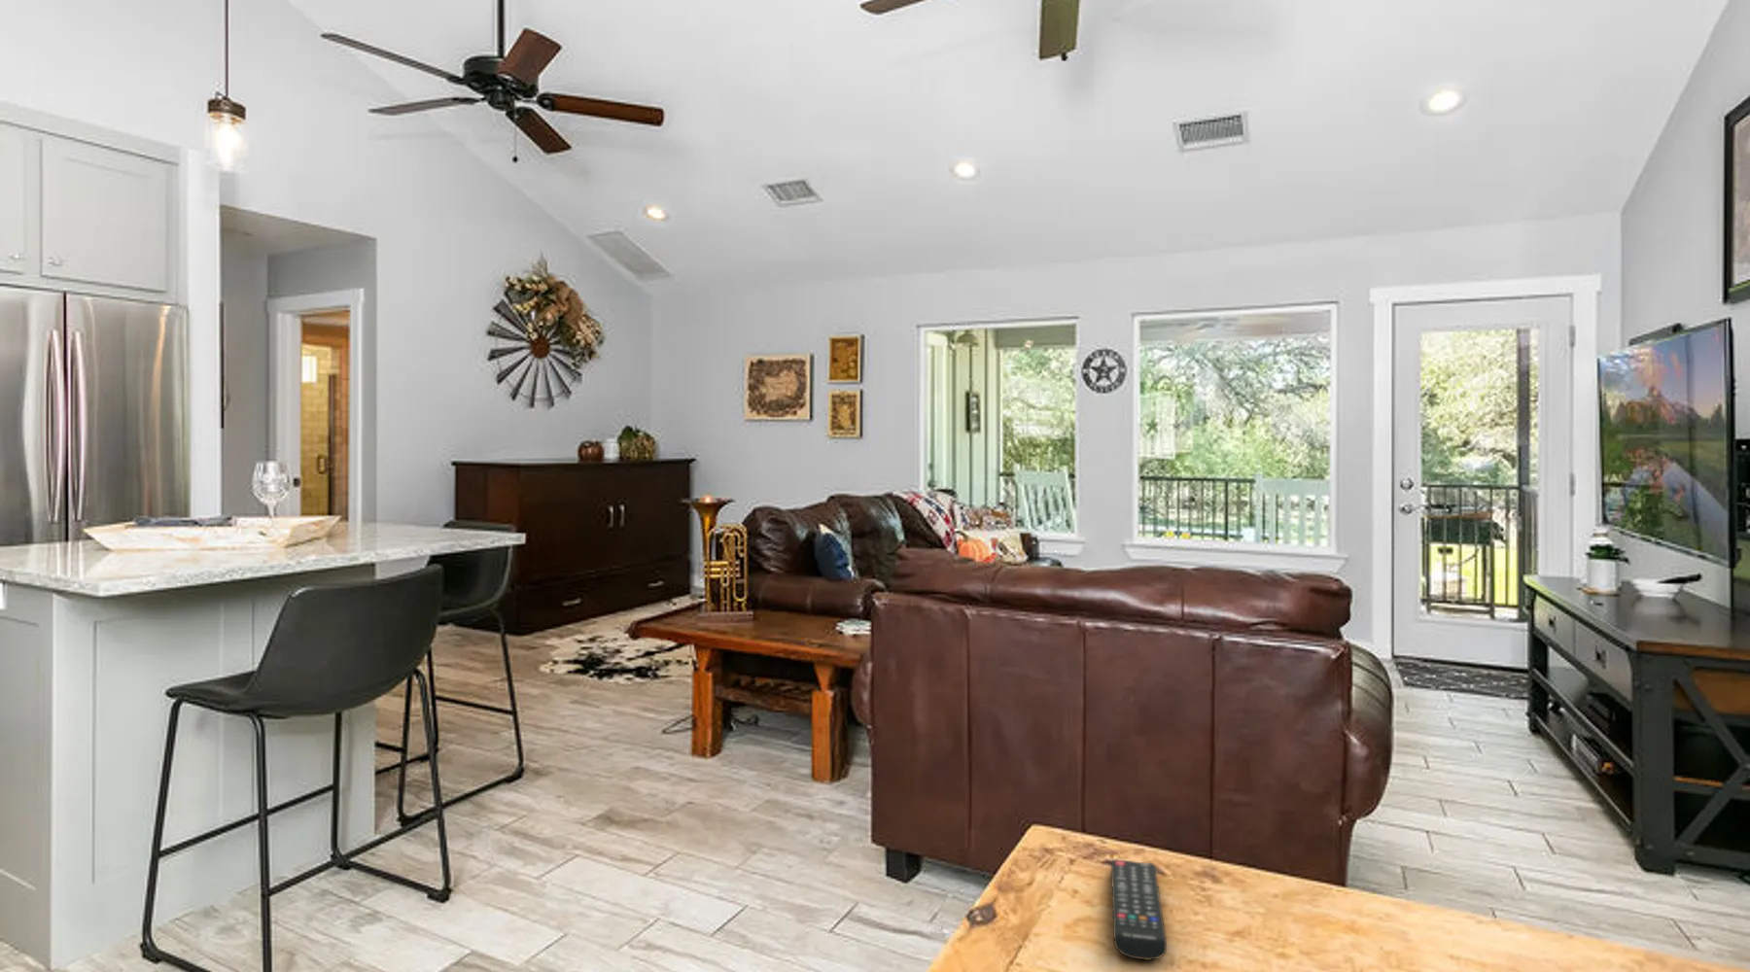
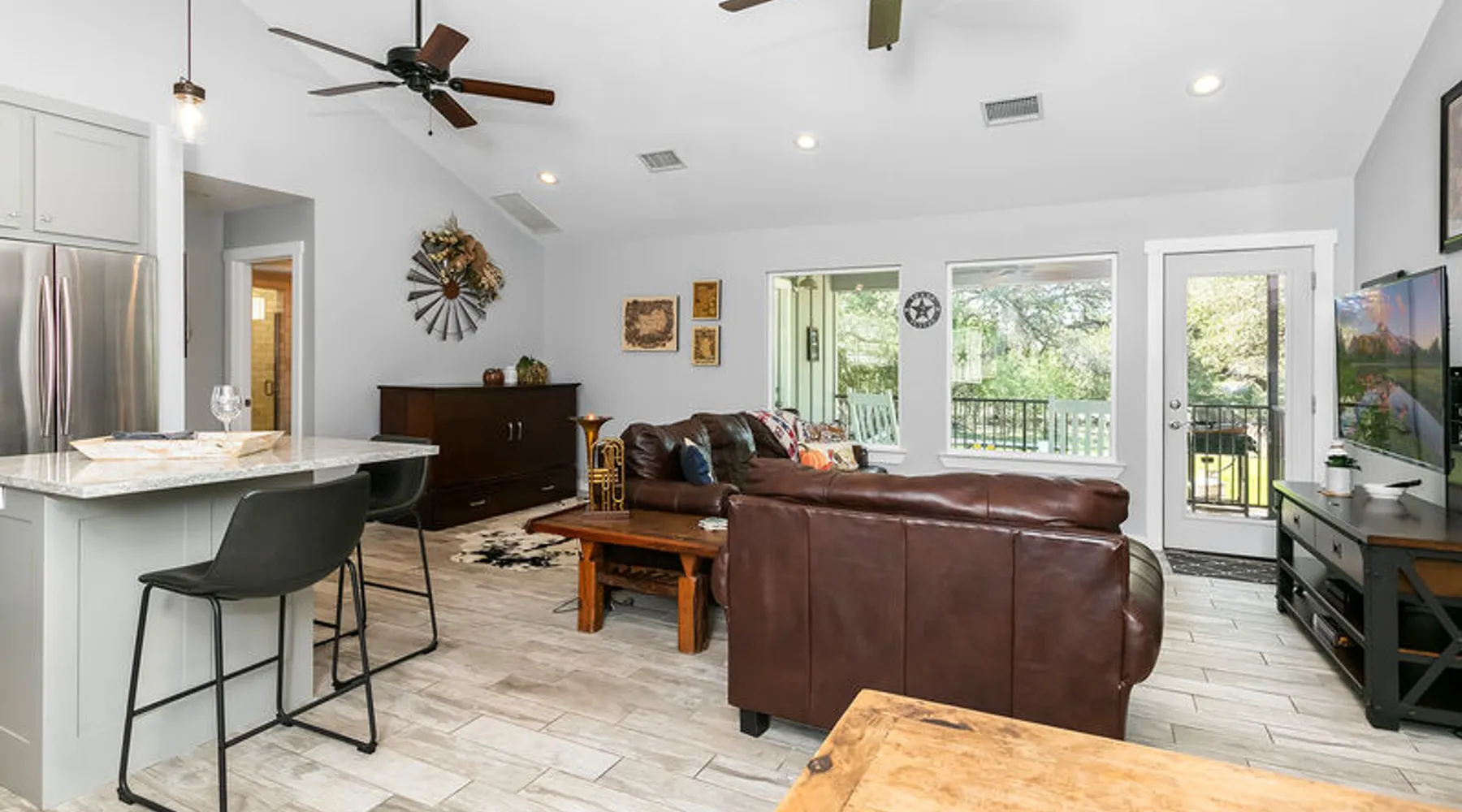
- remote control [1111,859,1167,961]
